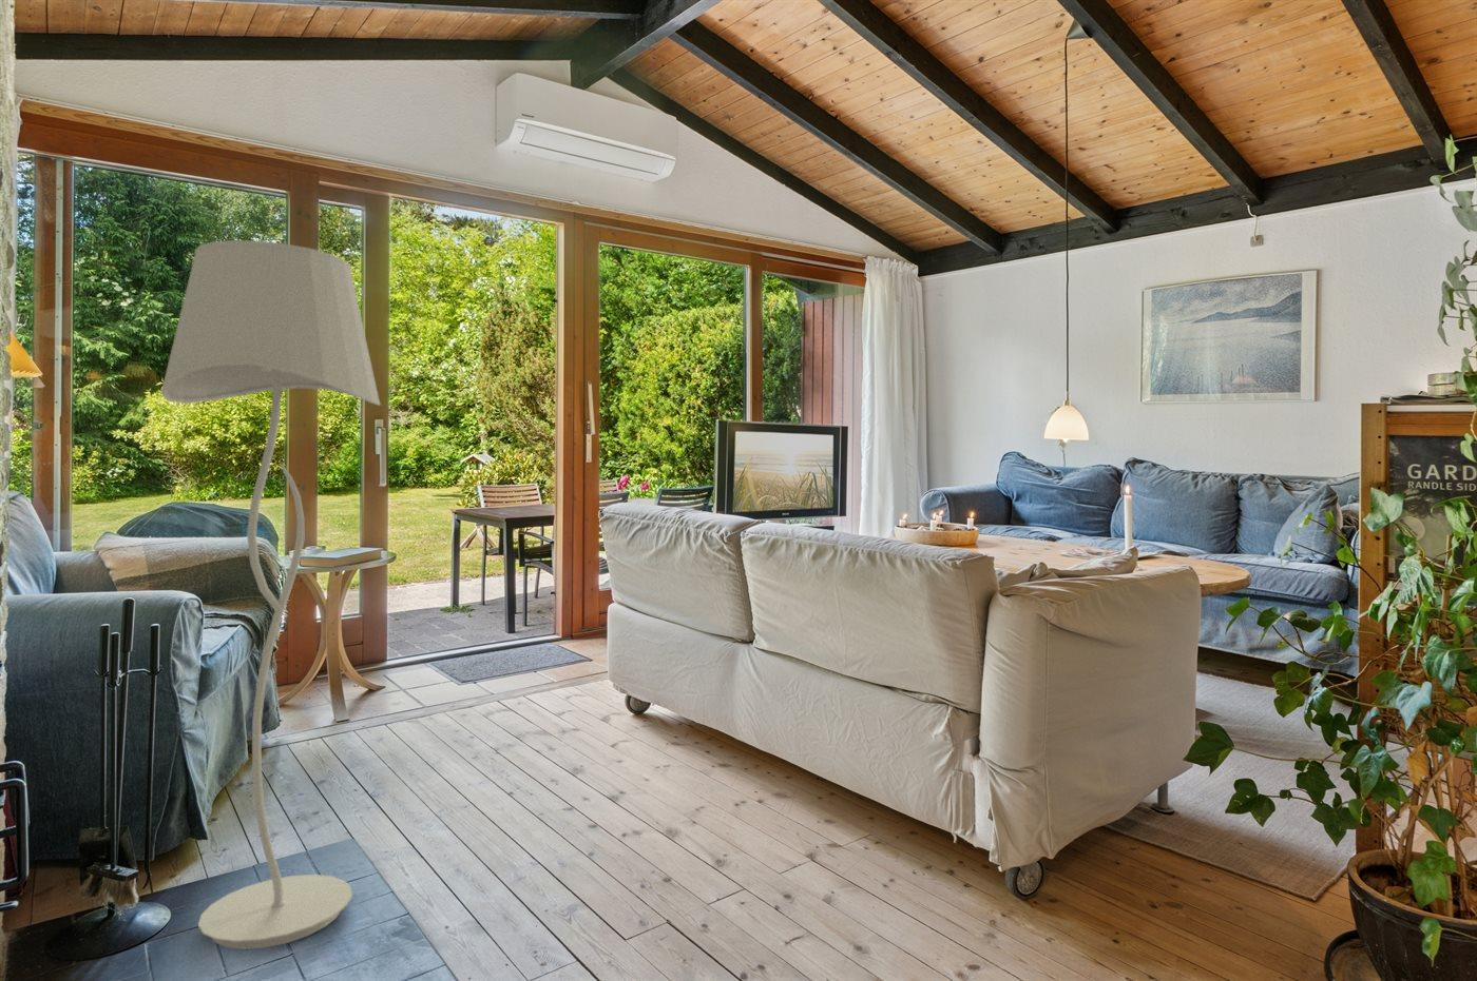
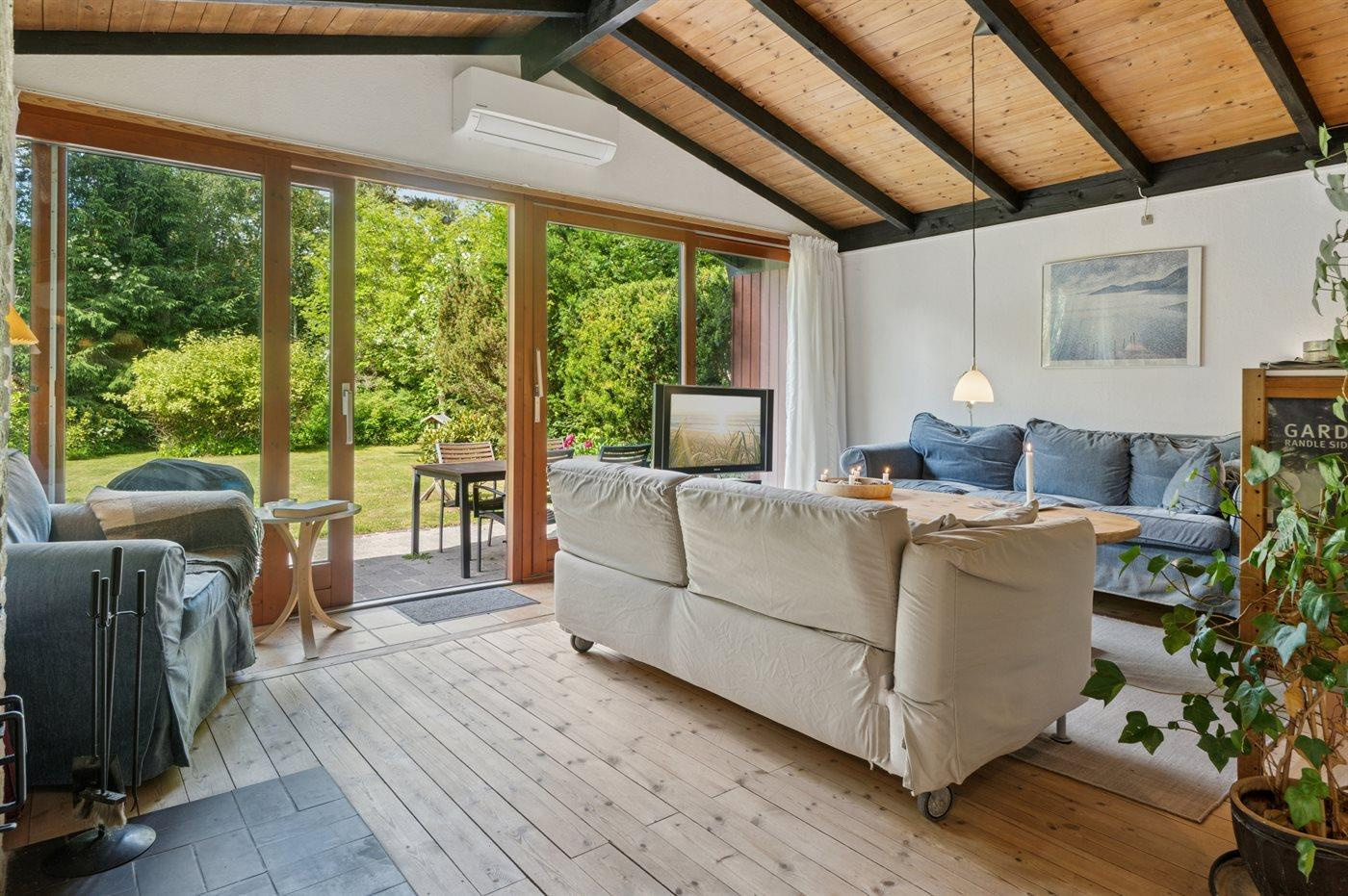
- floor lamp [159,239,382,950]
